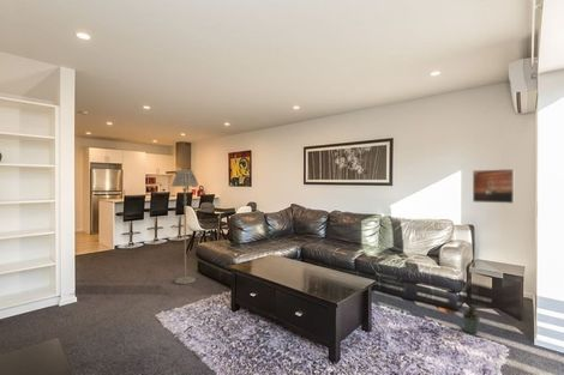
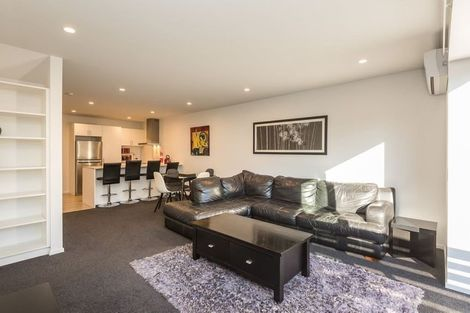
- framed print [472,168,515,205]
- potted plant [457,304,482,334]
- floor lamp [170,169,199,285]
